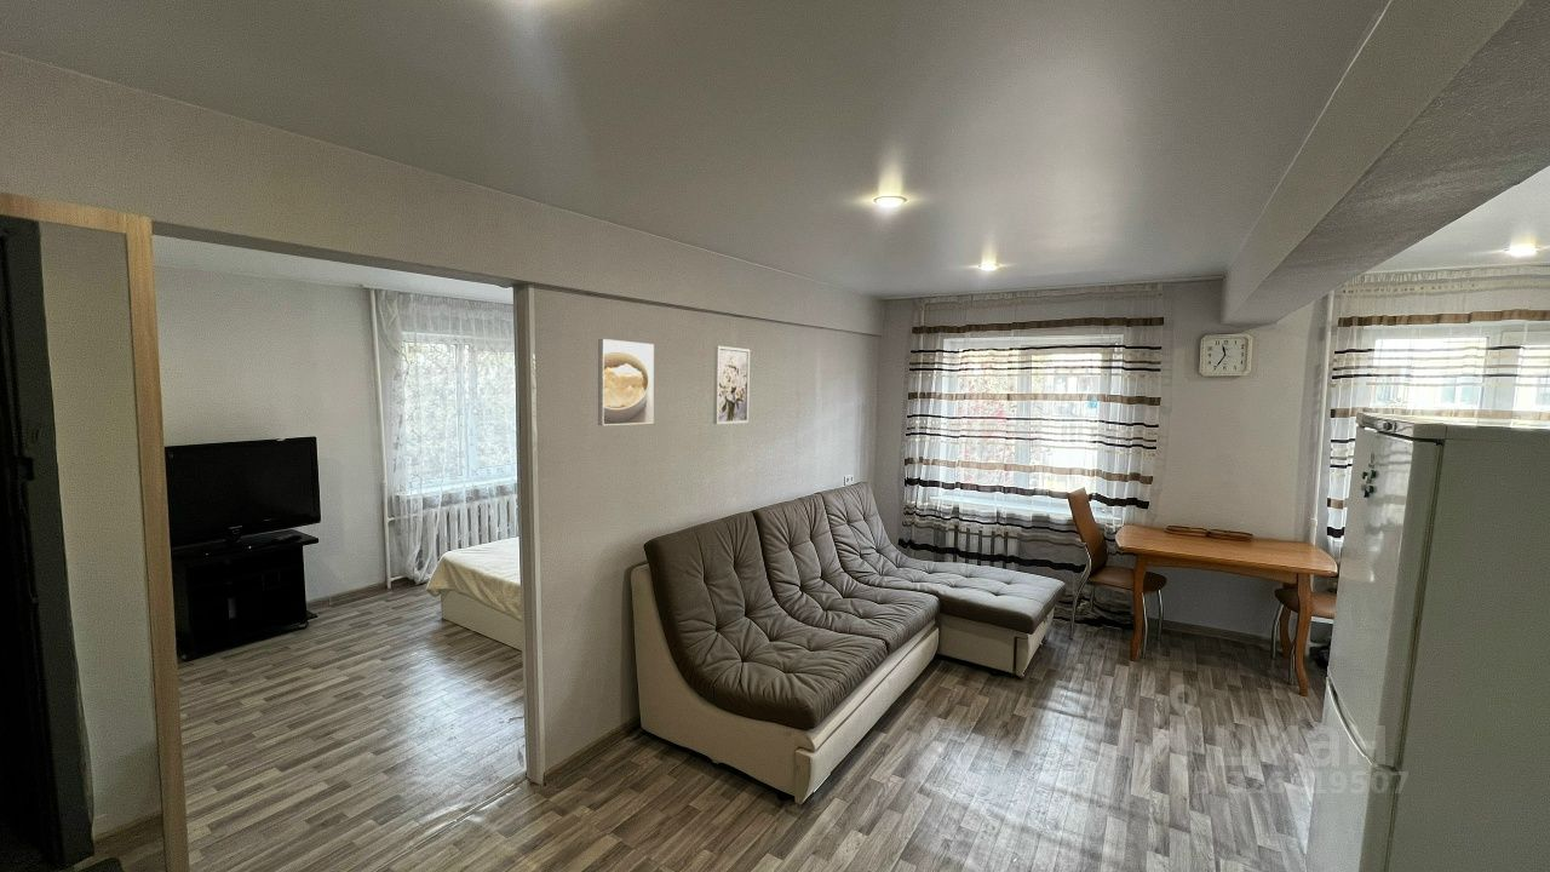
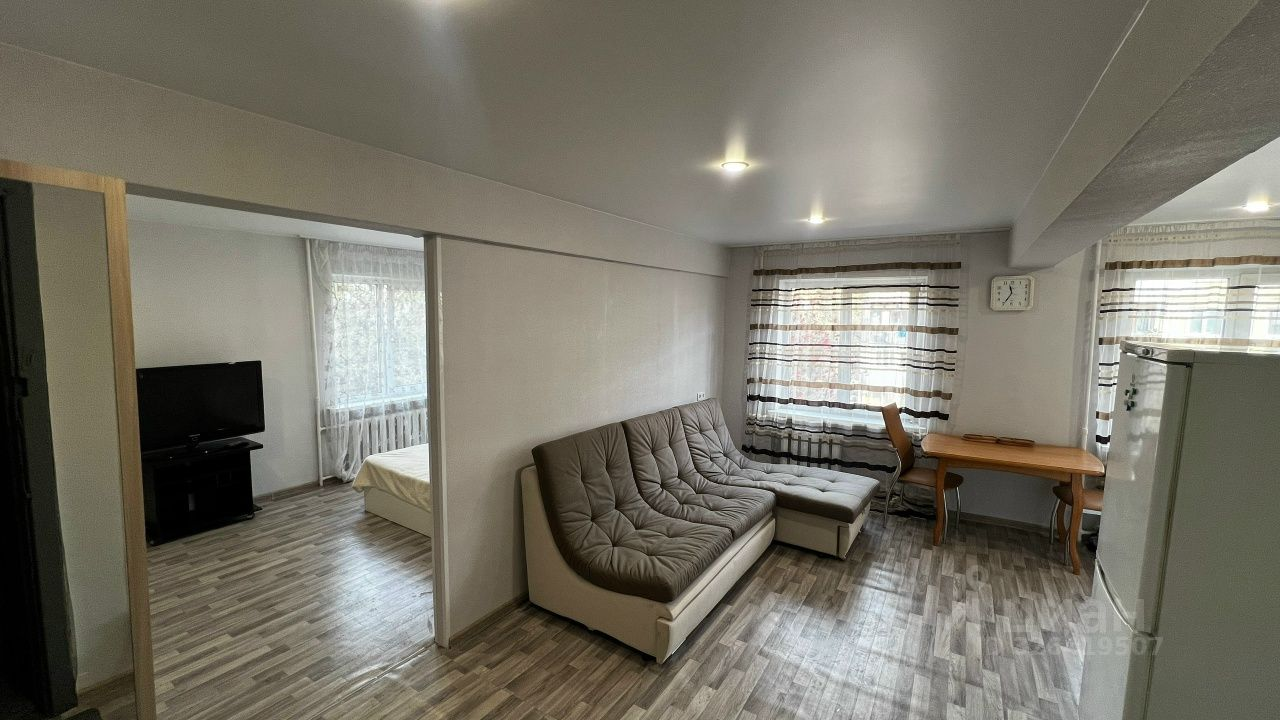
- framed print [597,338,655,426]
- wall art [712,345,751,425]
